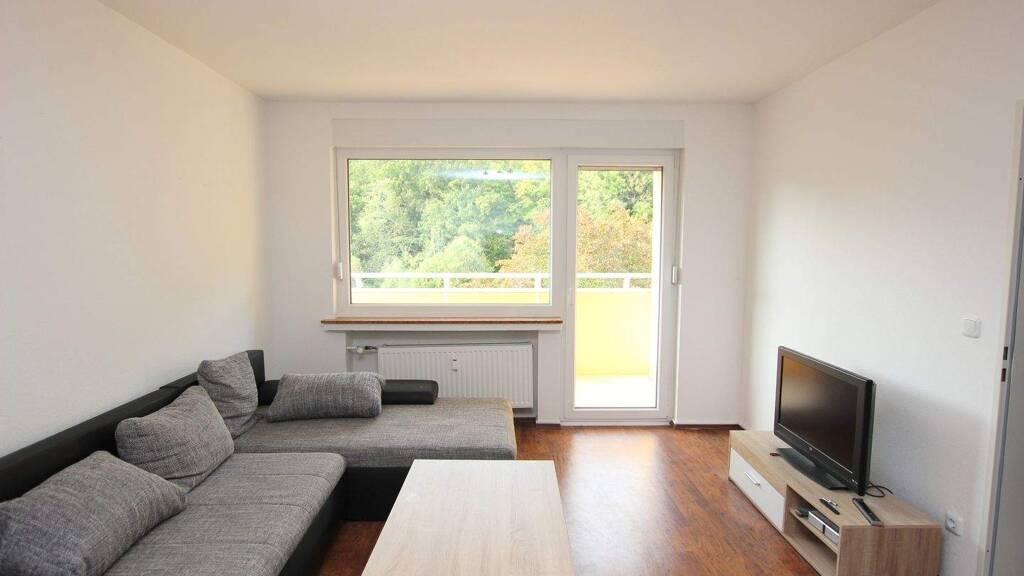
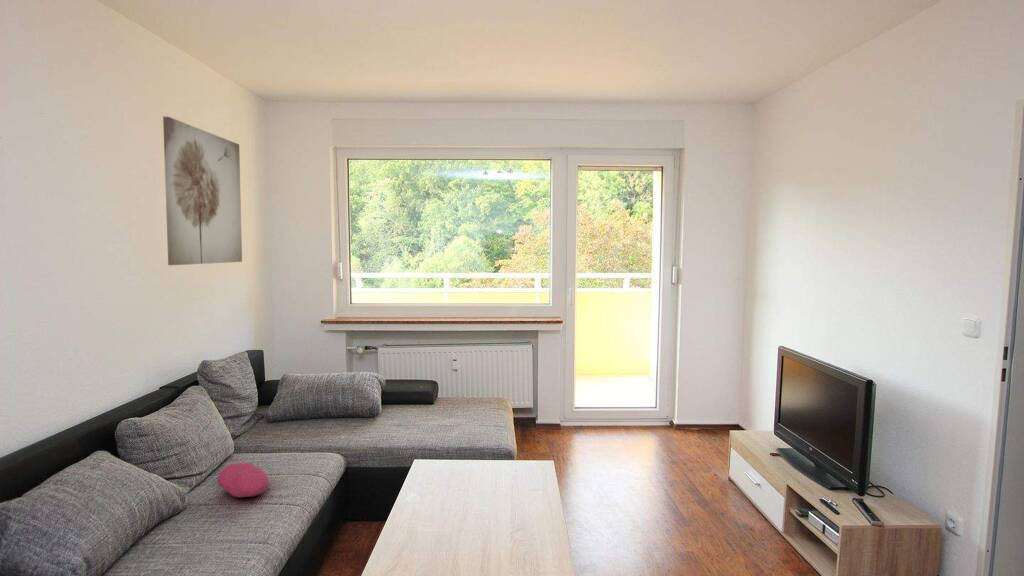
+ cushion [216,462,270,498]
+ wall art [162,115,243,266]
